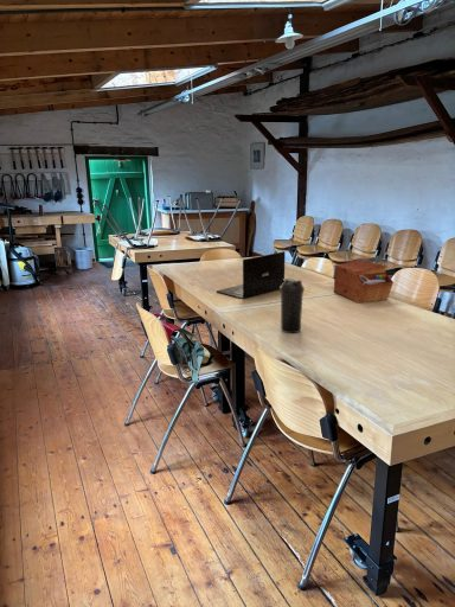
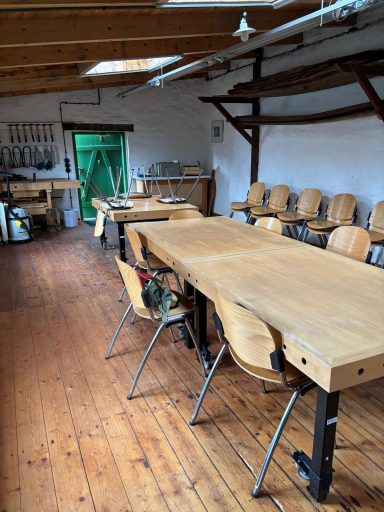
- water bottle [278,276,305,334]
- sewing box [333,257,395,305]
- laptop [216,250,287,300]
